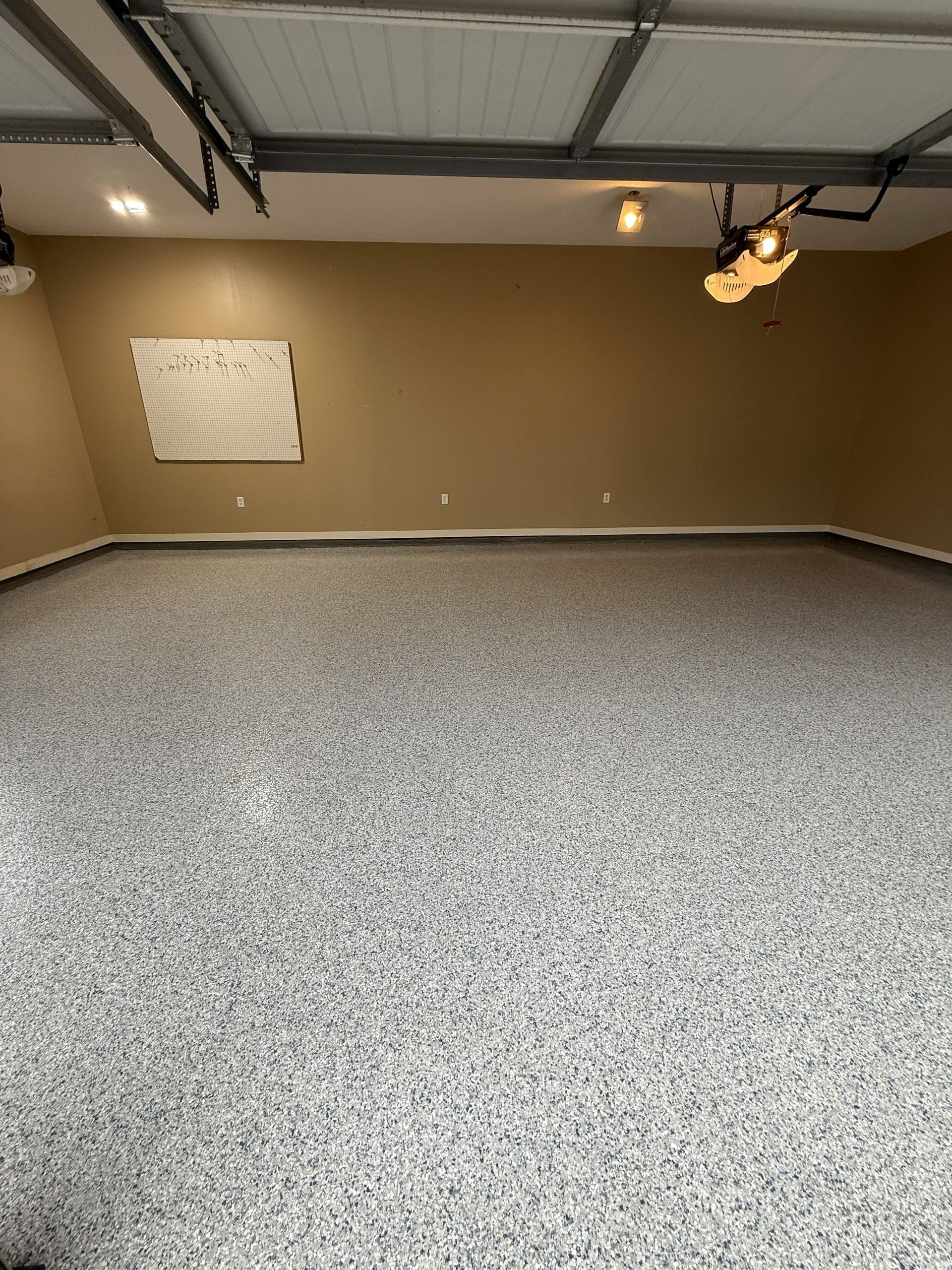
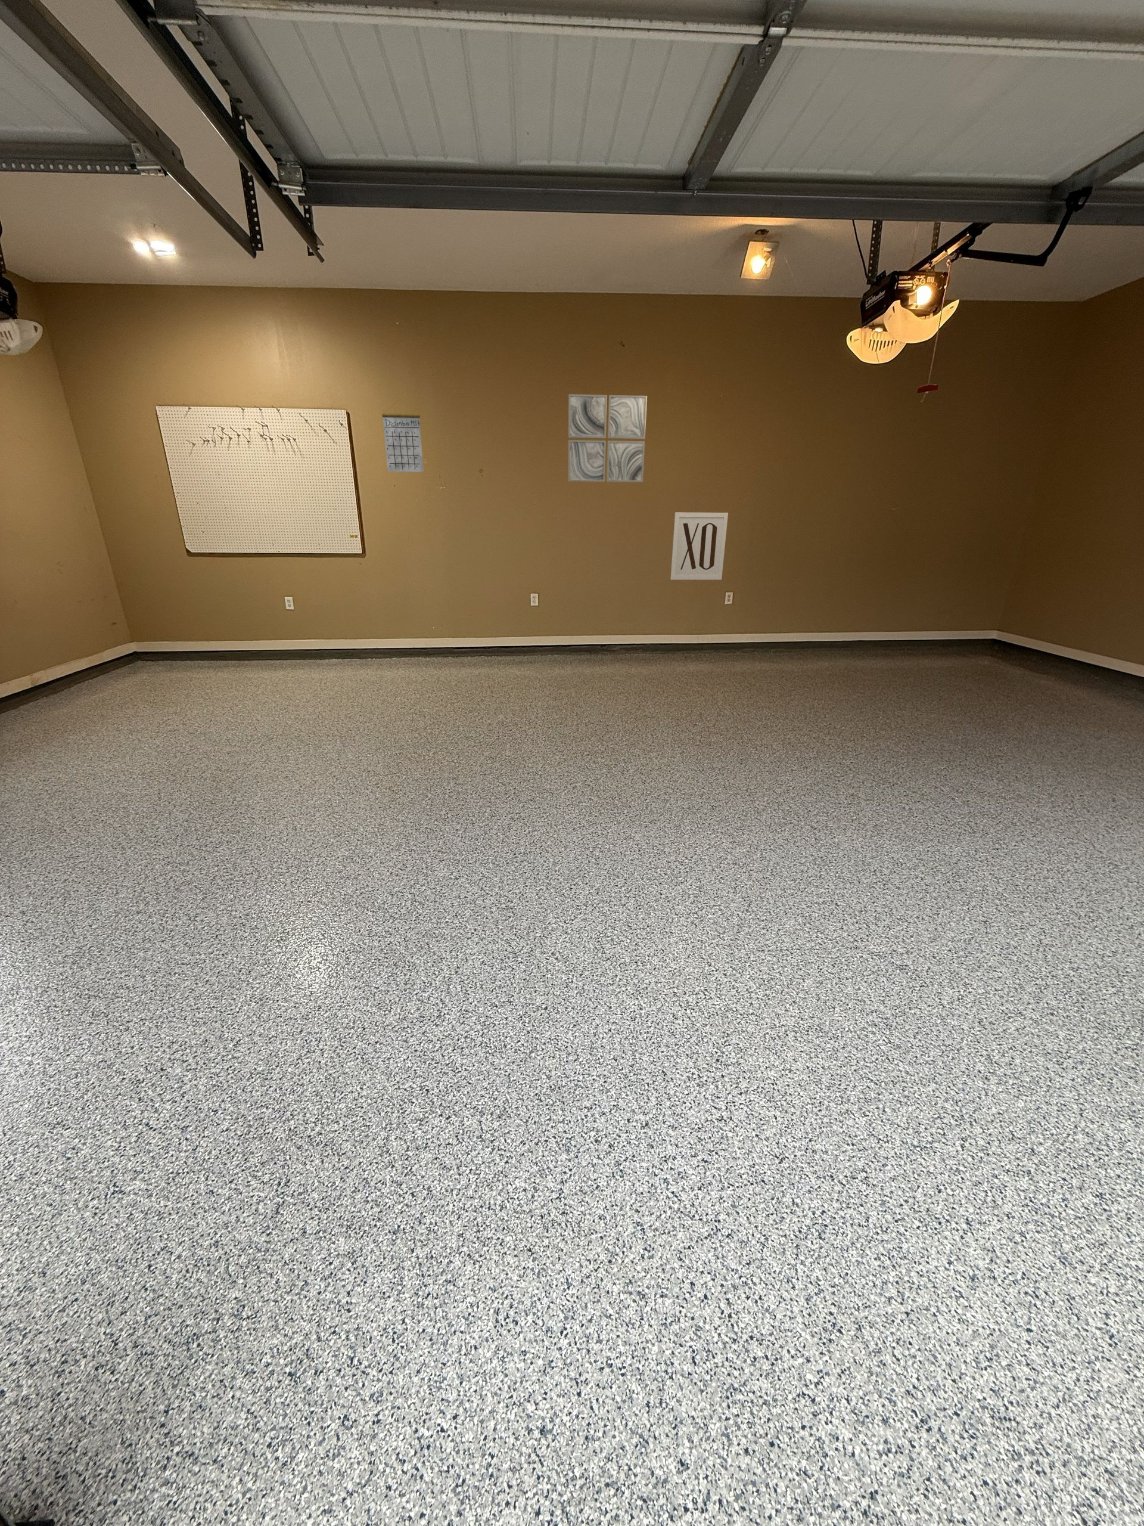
+ wall art [671,512,728,580]
+ wall art [568,393,648,483]
+ calendar [381,399,424,472]
